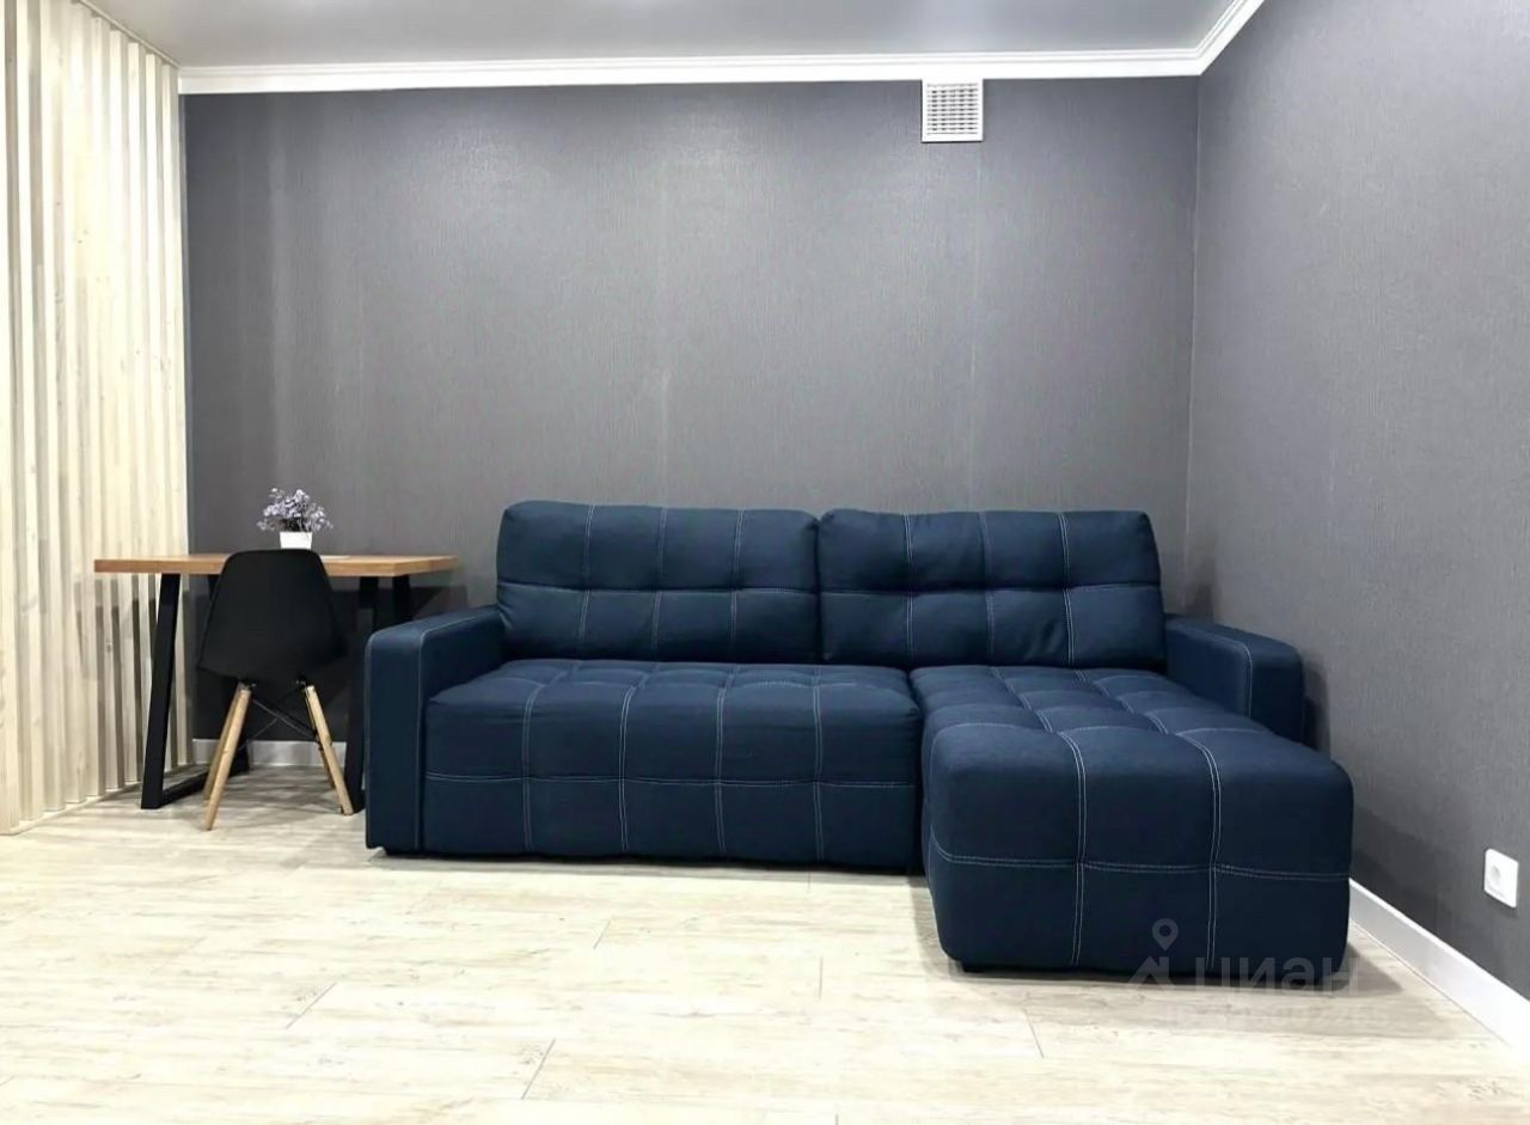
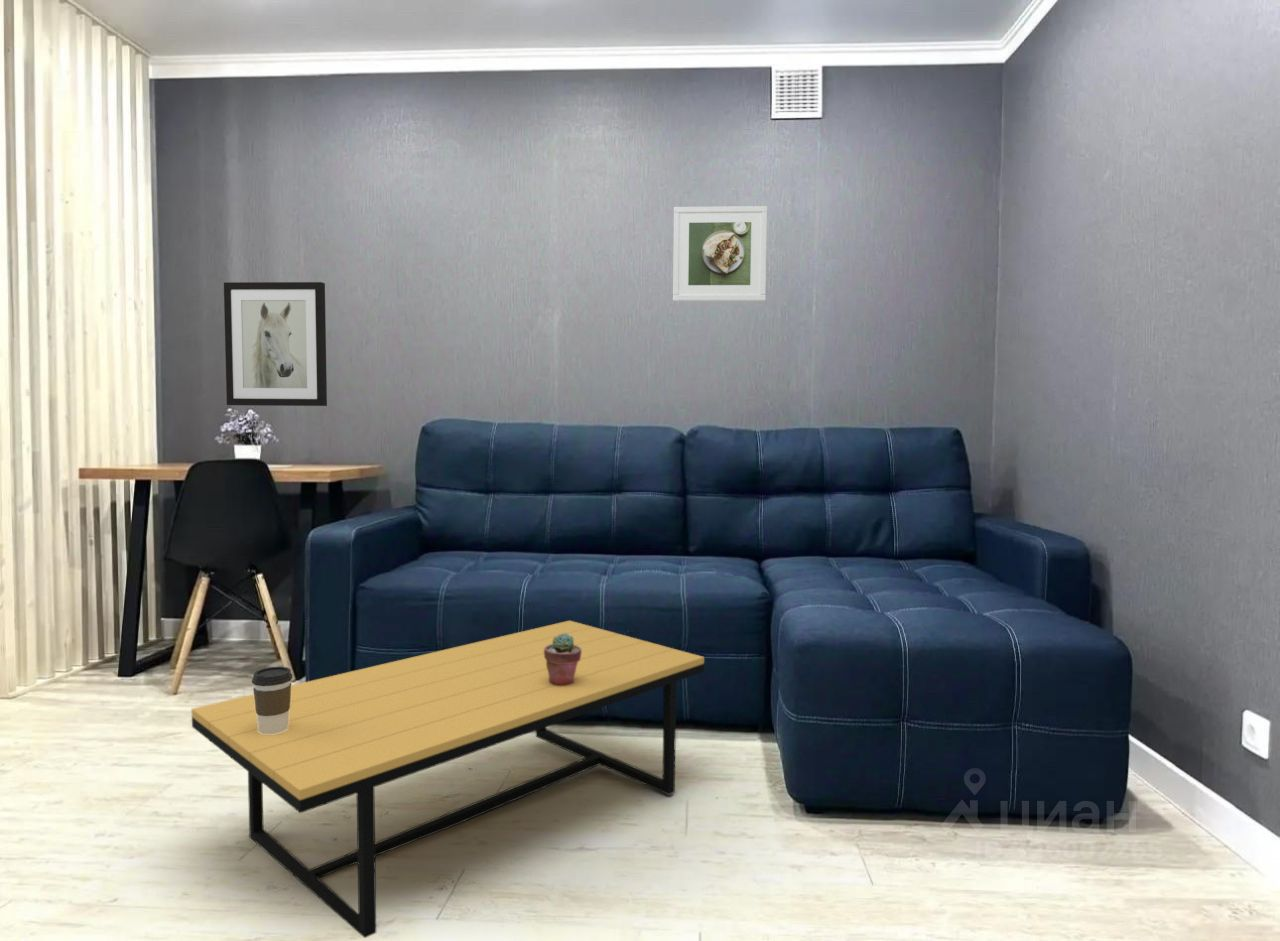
+ wall art [223,281,328,407]
+ potted succulent [544,633,581,686]
+ coffee cup [251,666,294,734]
+ coffee table [191,620,705,939]
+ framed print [672,205,768,302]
